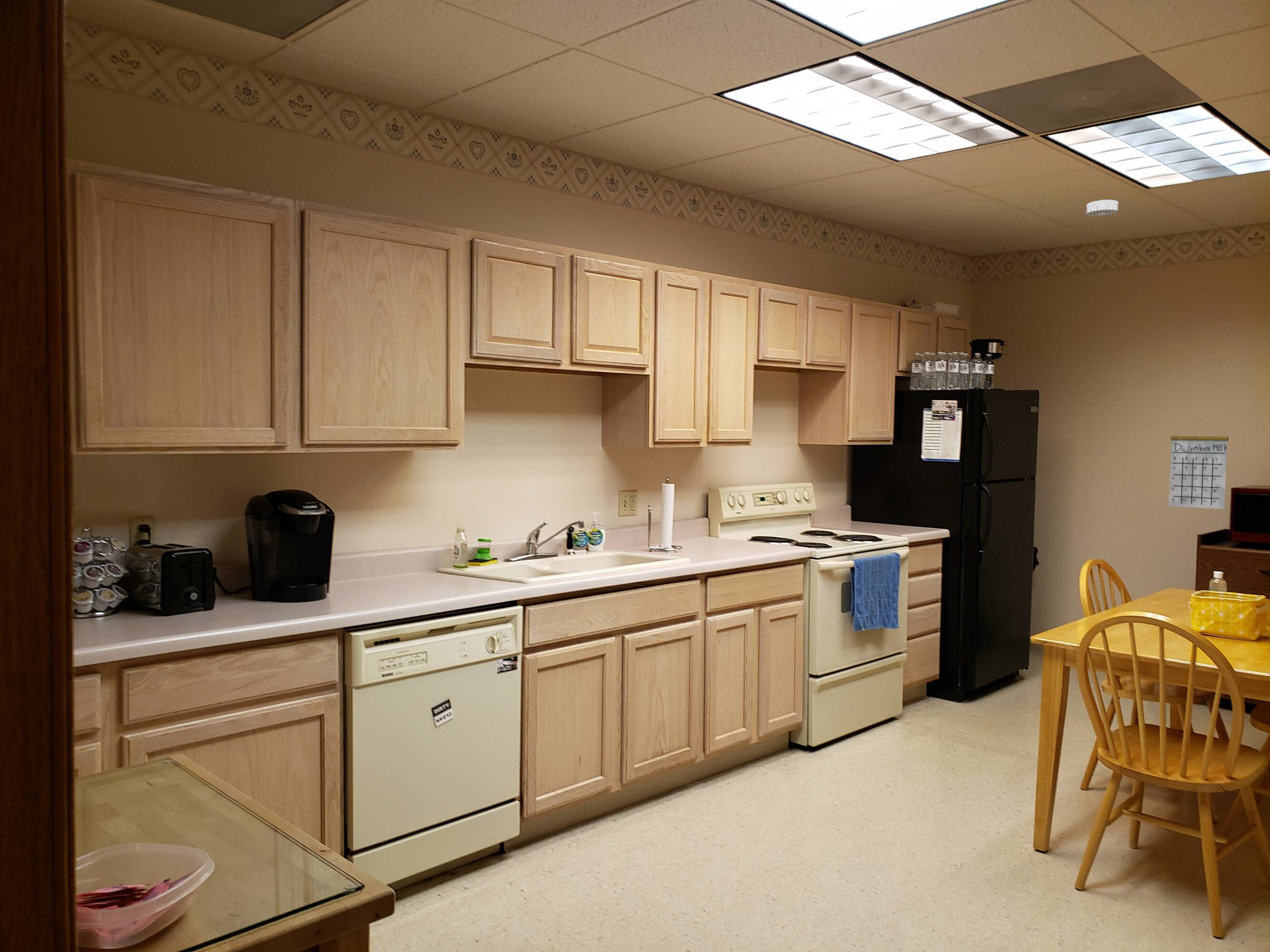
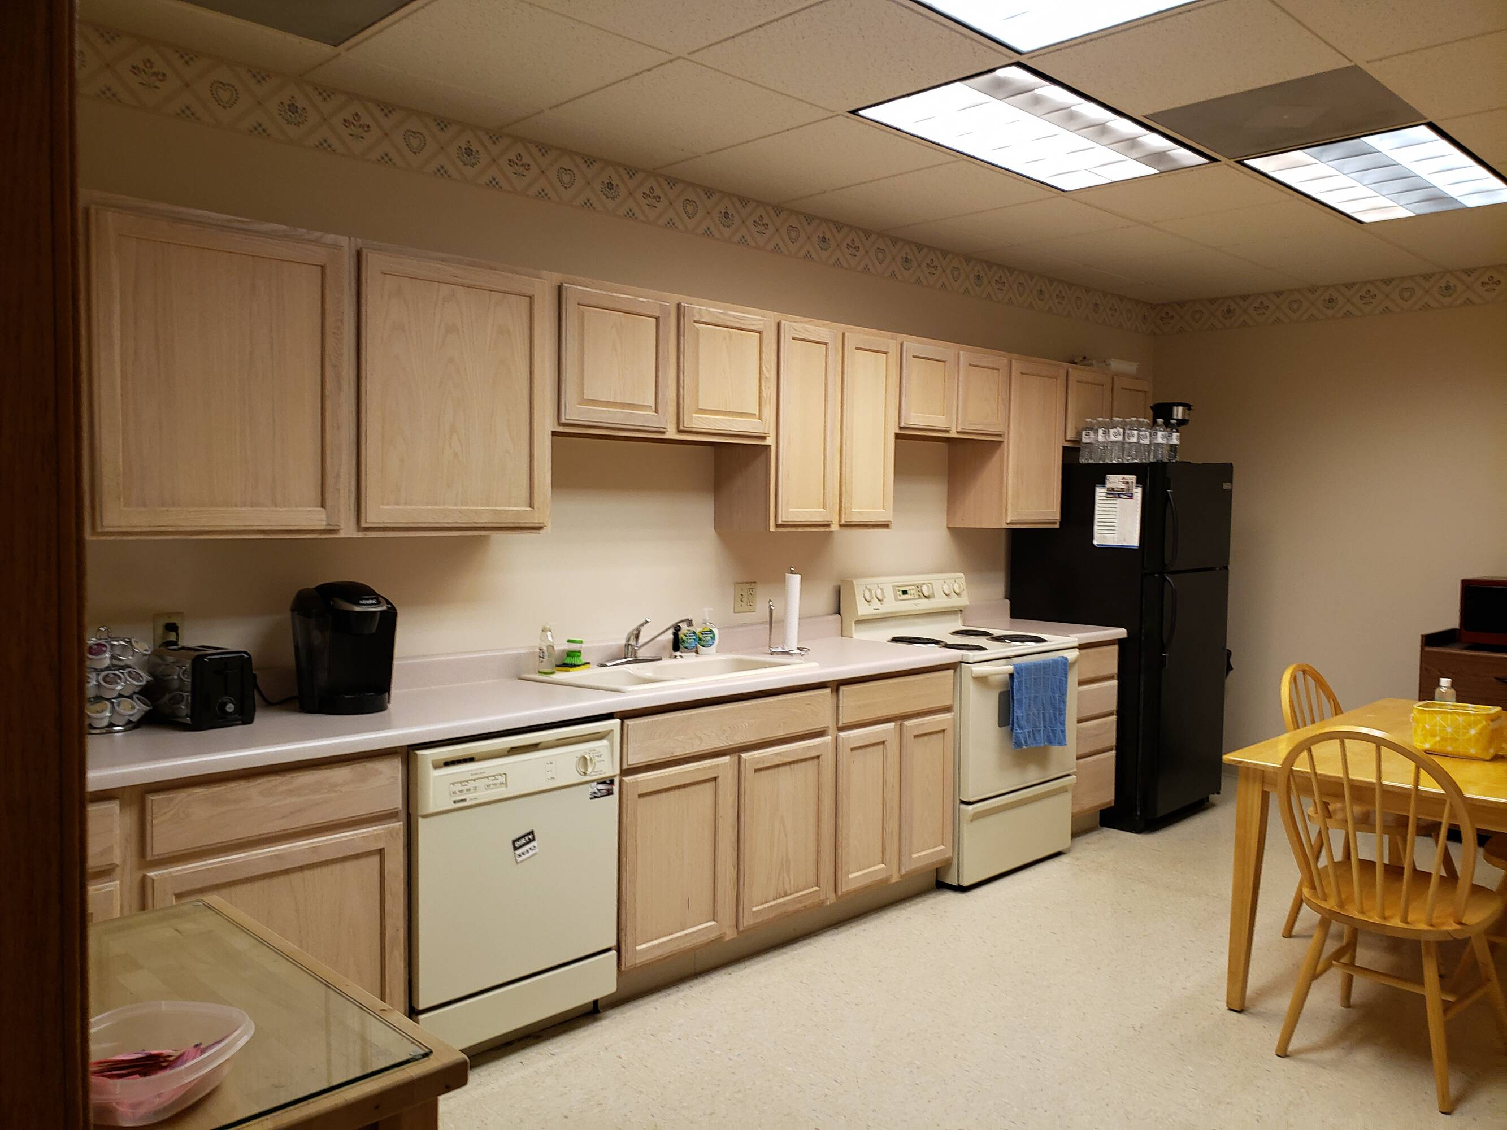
- smoke detector [1086,199,1119,217]
- calendar [1168,419,1229,510]
